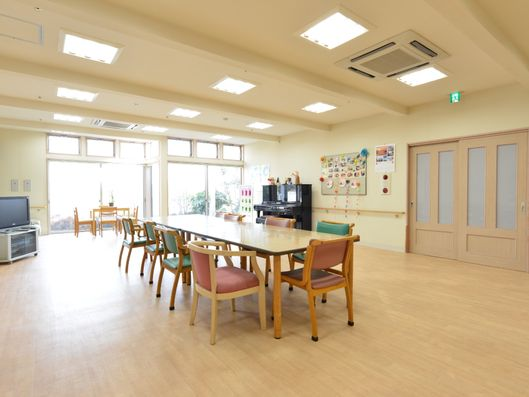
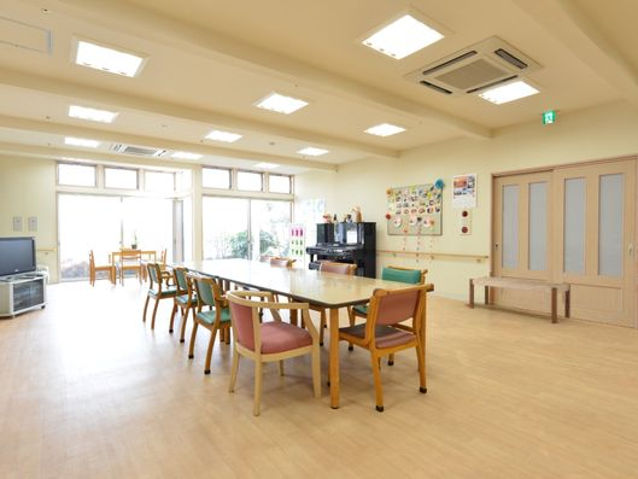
+ bench [468,275,572,325]
